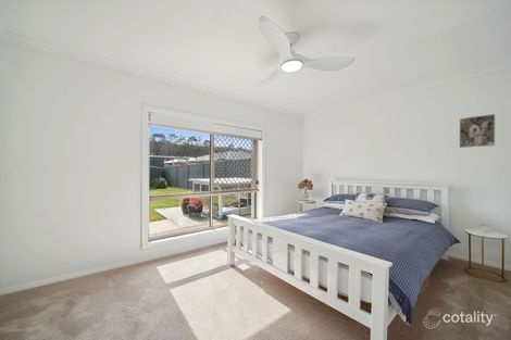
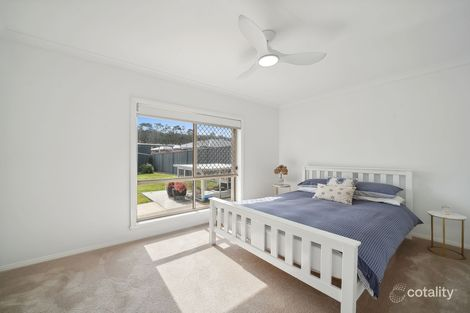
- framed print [459,113,496,149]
